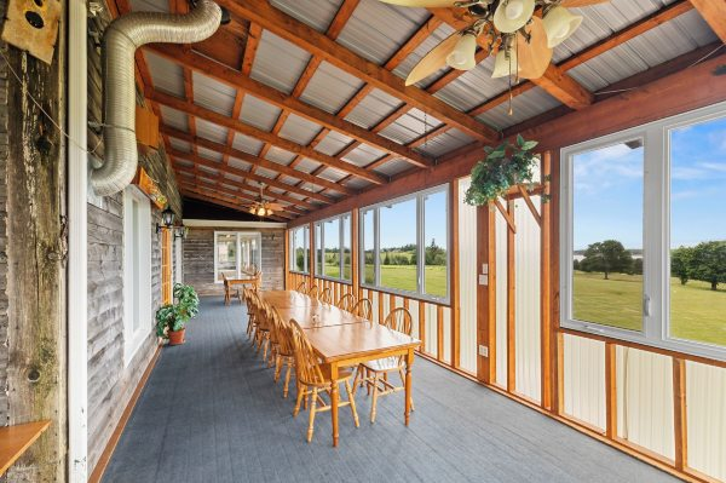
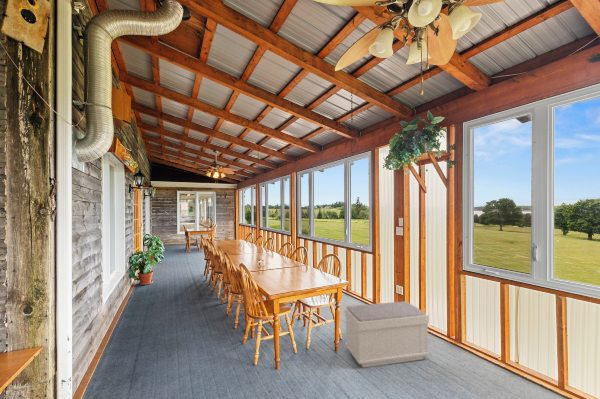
+ bench [344,301,430,368]
